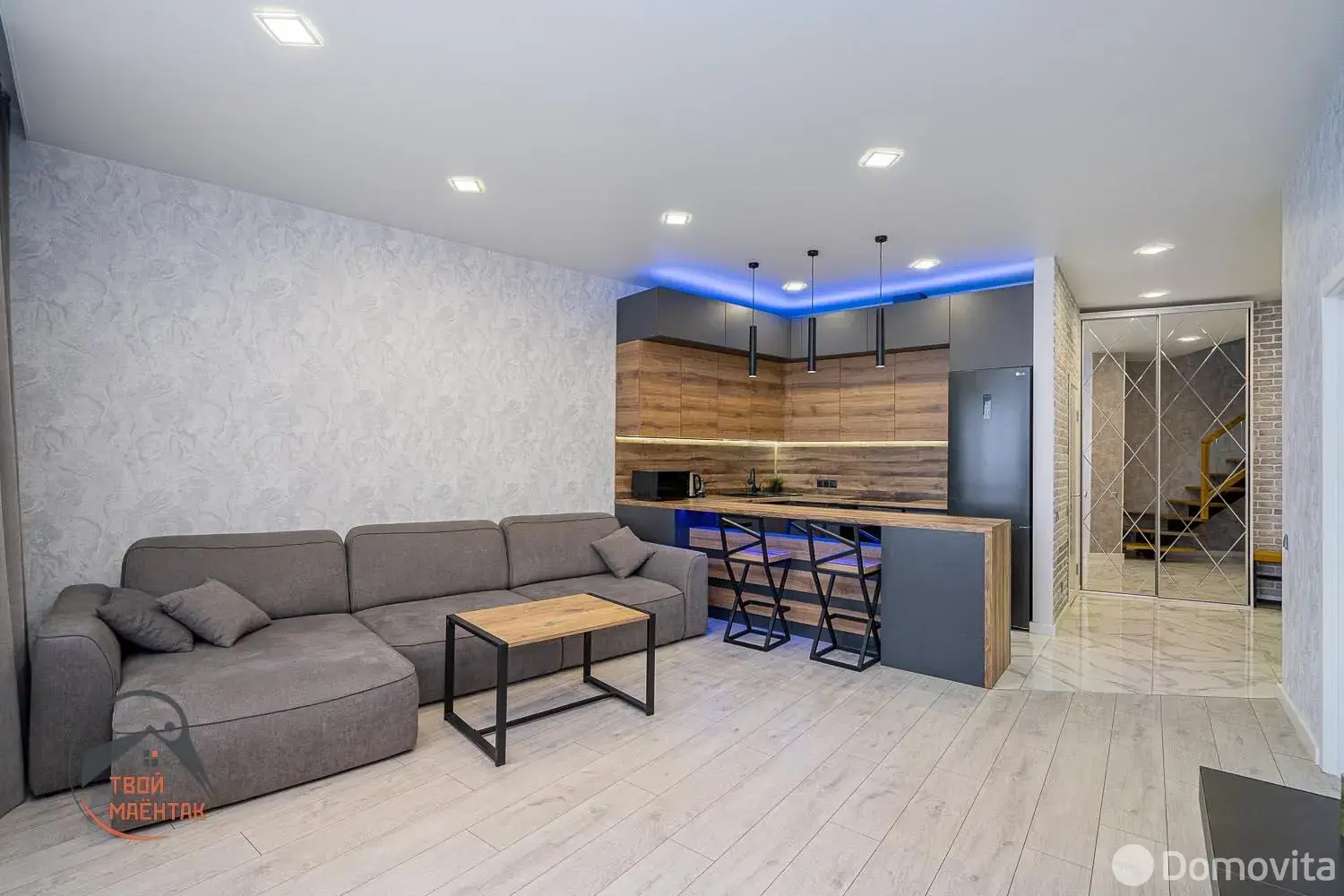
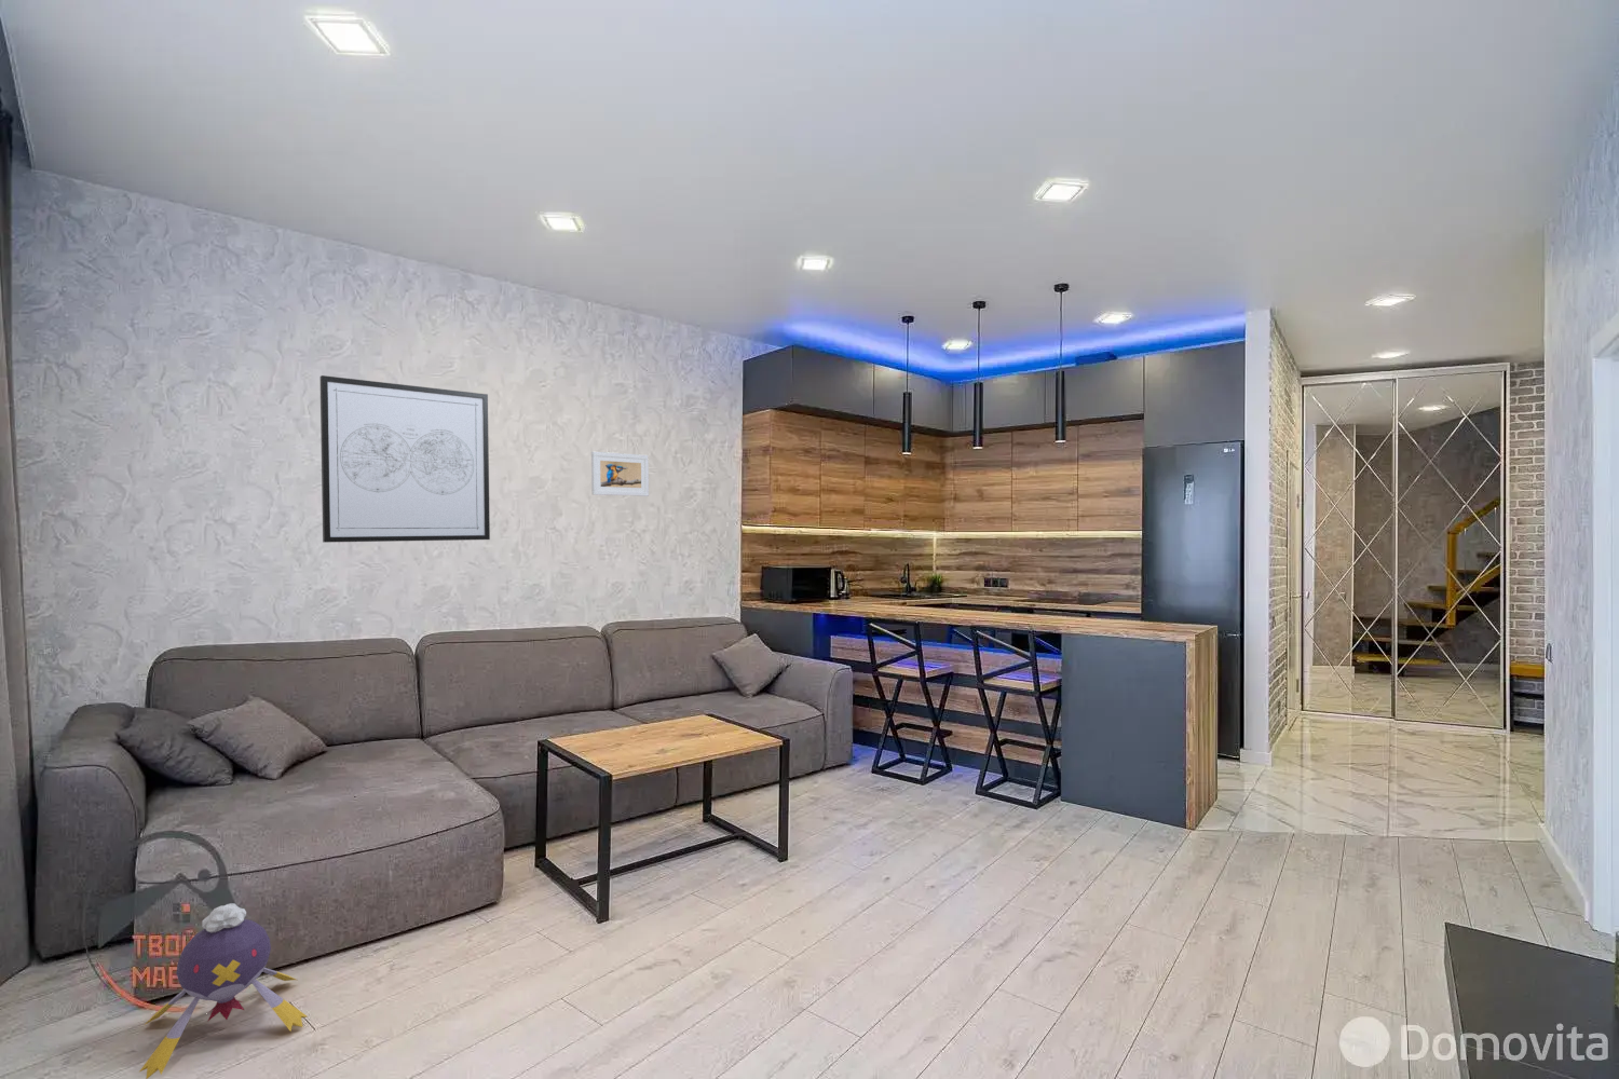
+ plush toy [139,902,307,1079]
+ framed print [590,452,649,497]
+ wall art [319,375,491,544]
